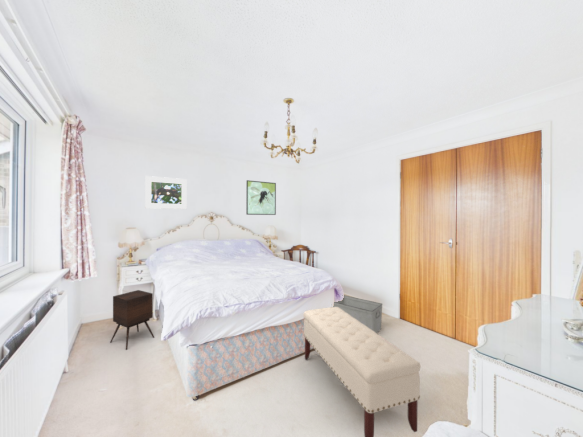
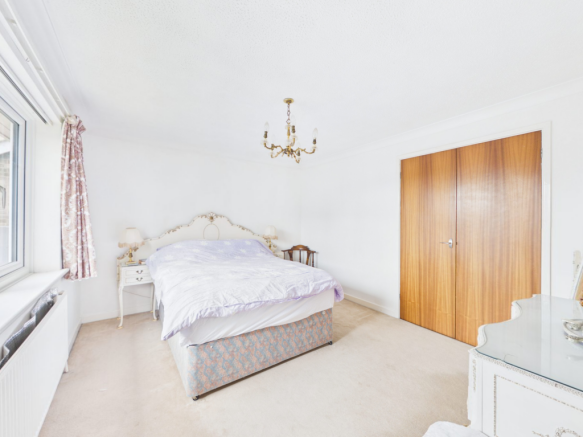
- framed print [245,179,277,216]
- storage bin [332,294,383,334]
- side table [109,289,155,351]
- bench [302,306,422,437]
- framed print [144,175,188,210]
